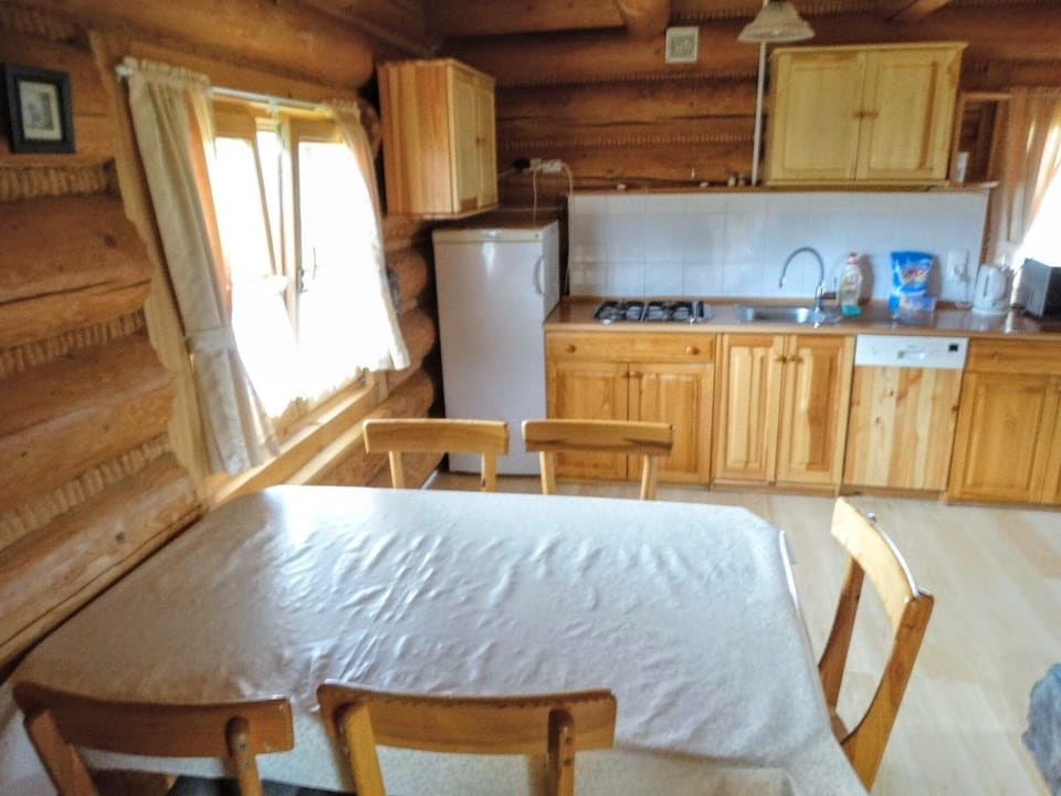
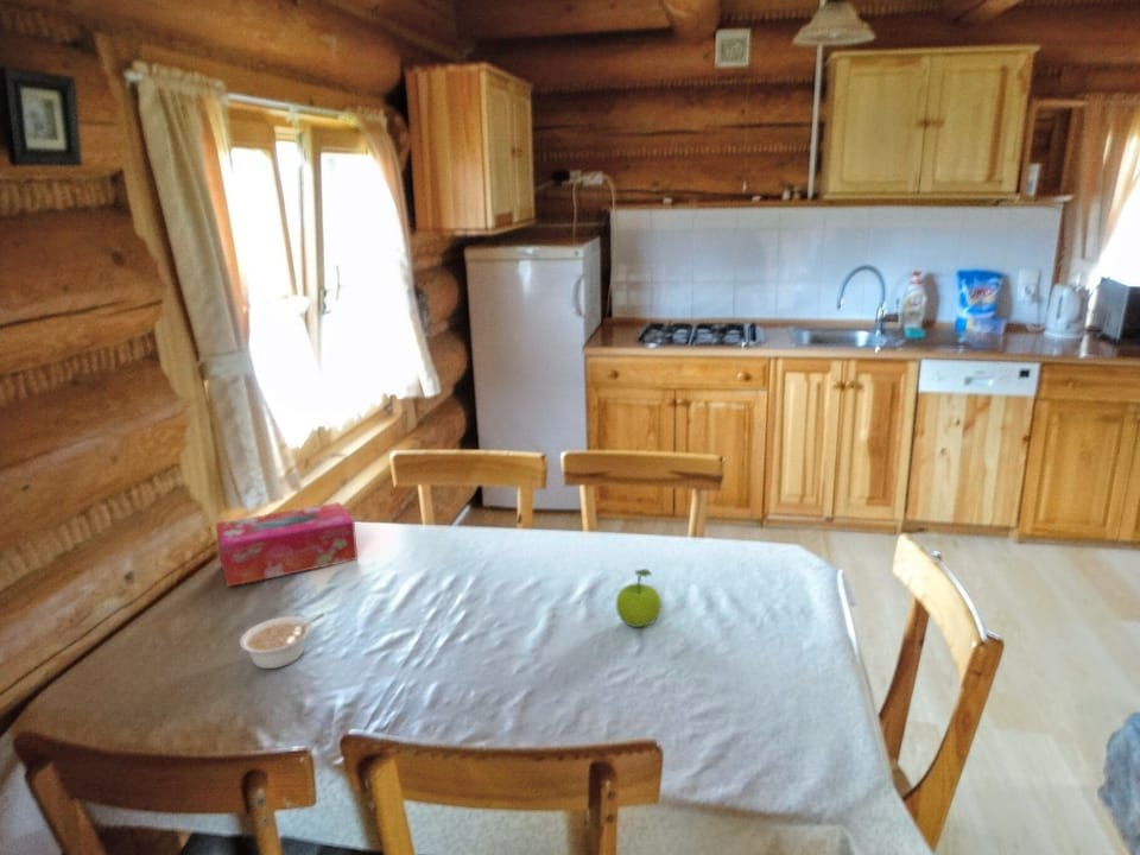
+ tissue box [214,501,359,588]
+ fruit [615,568,663,628]
+ legume [239,613,325,670]
